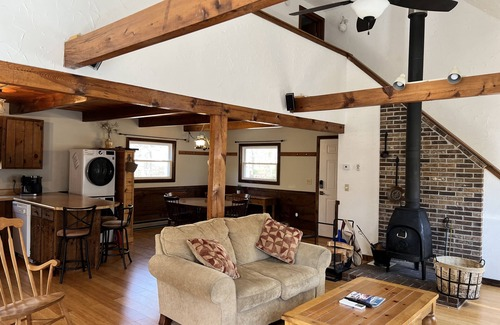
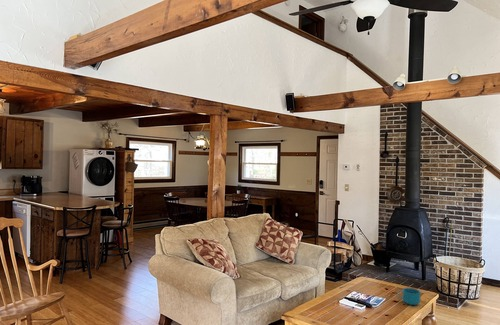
+ cup [396,287,421,306]
